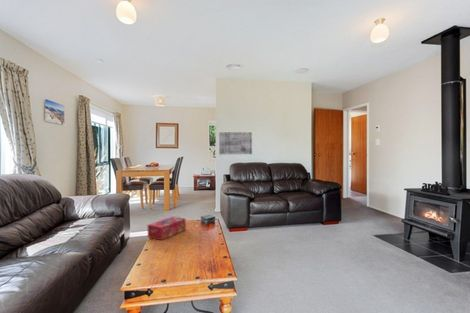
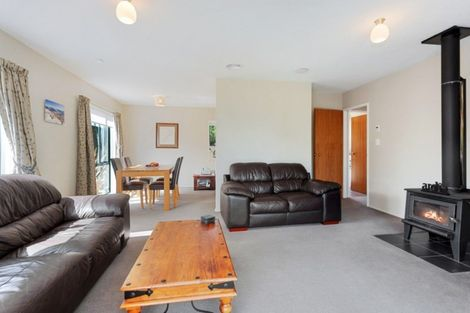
- tissue box [147,215,187,241]
- wall art [218,131,253,155]
